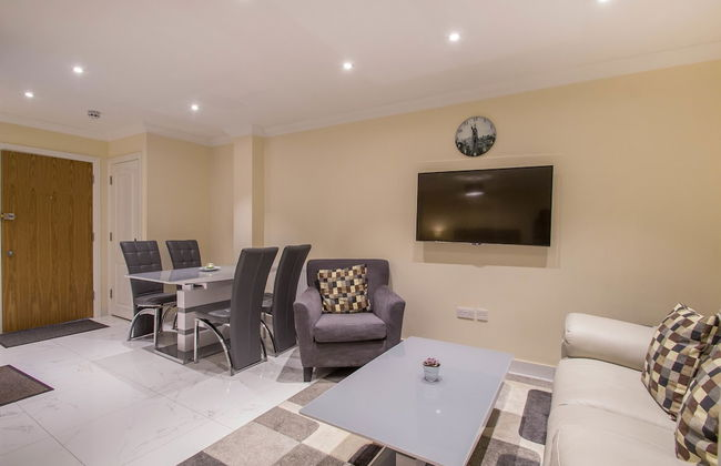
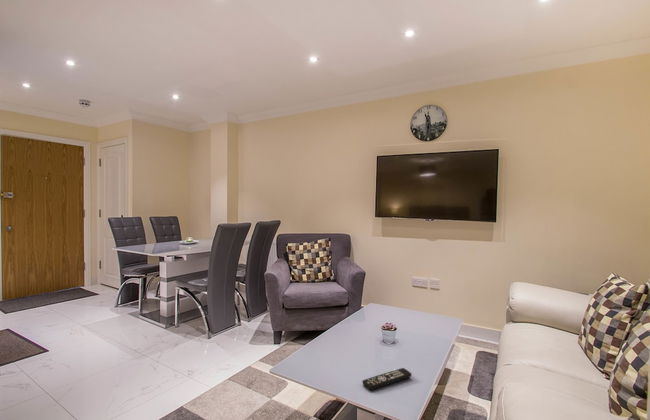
+ remote control [361,367,413,391]
